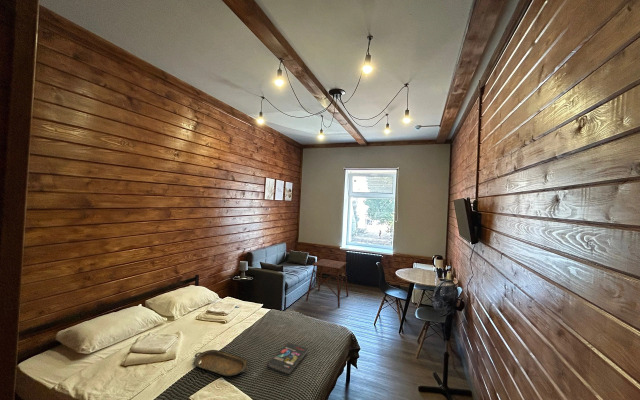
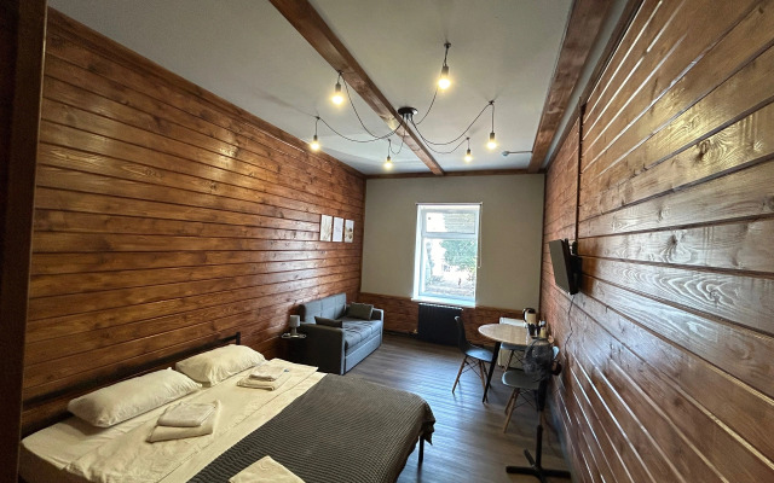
- serving tray [193,349,250,377]
- side table [305,258,349,308]
- book [266,342,309,376]
